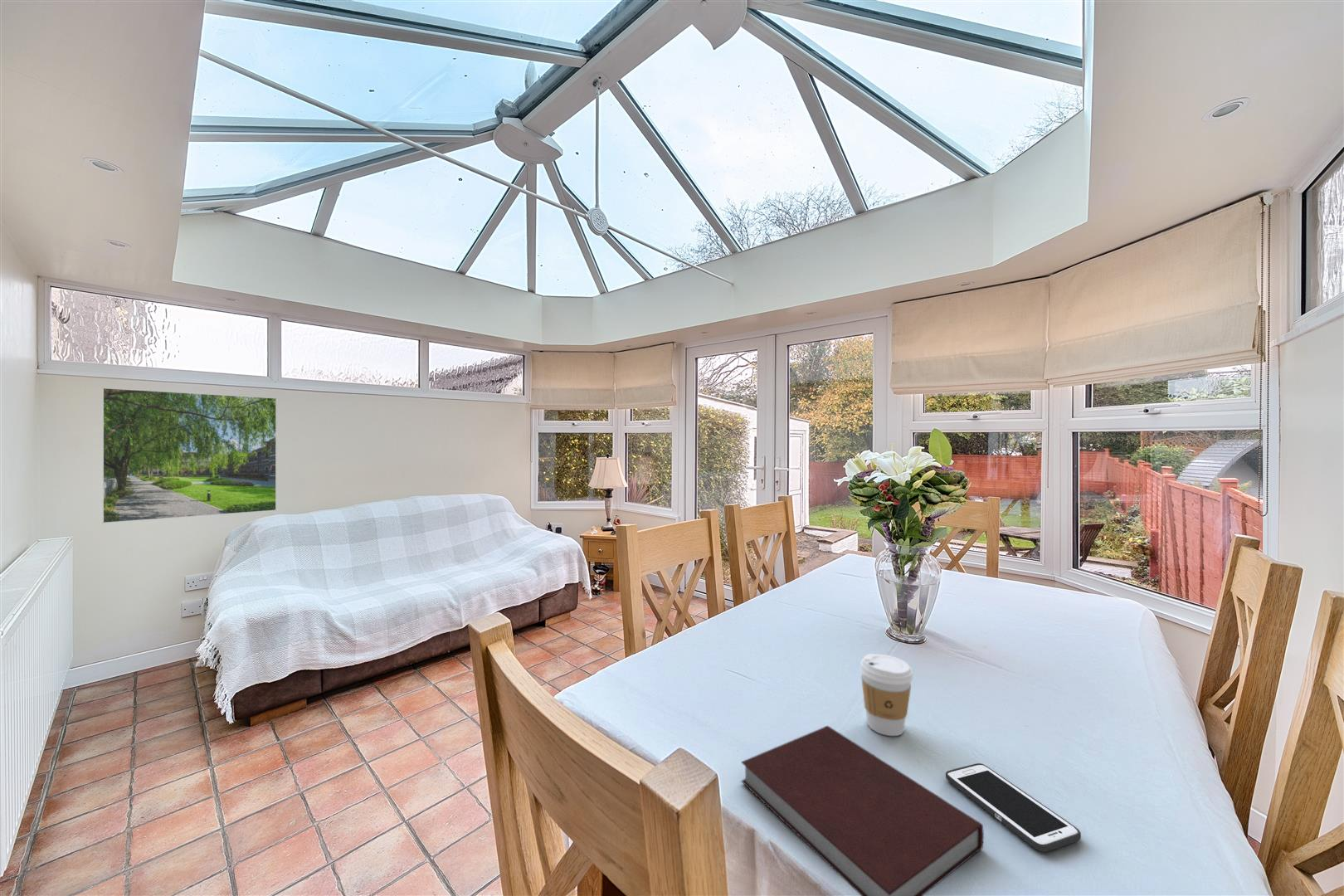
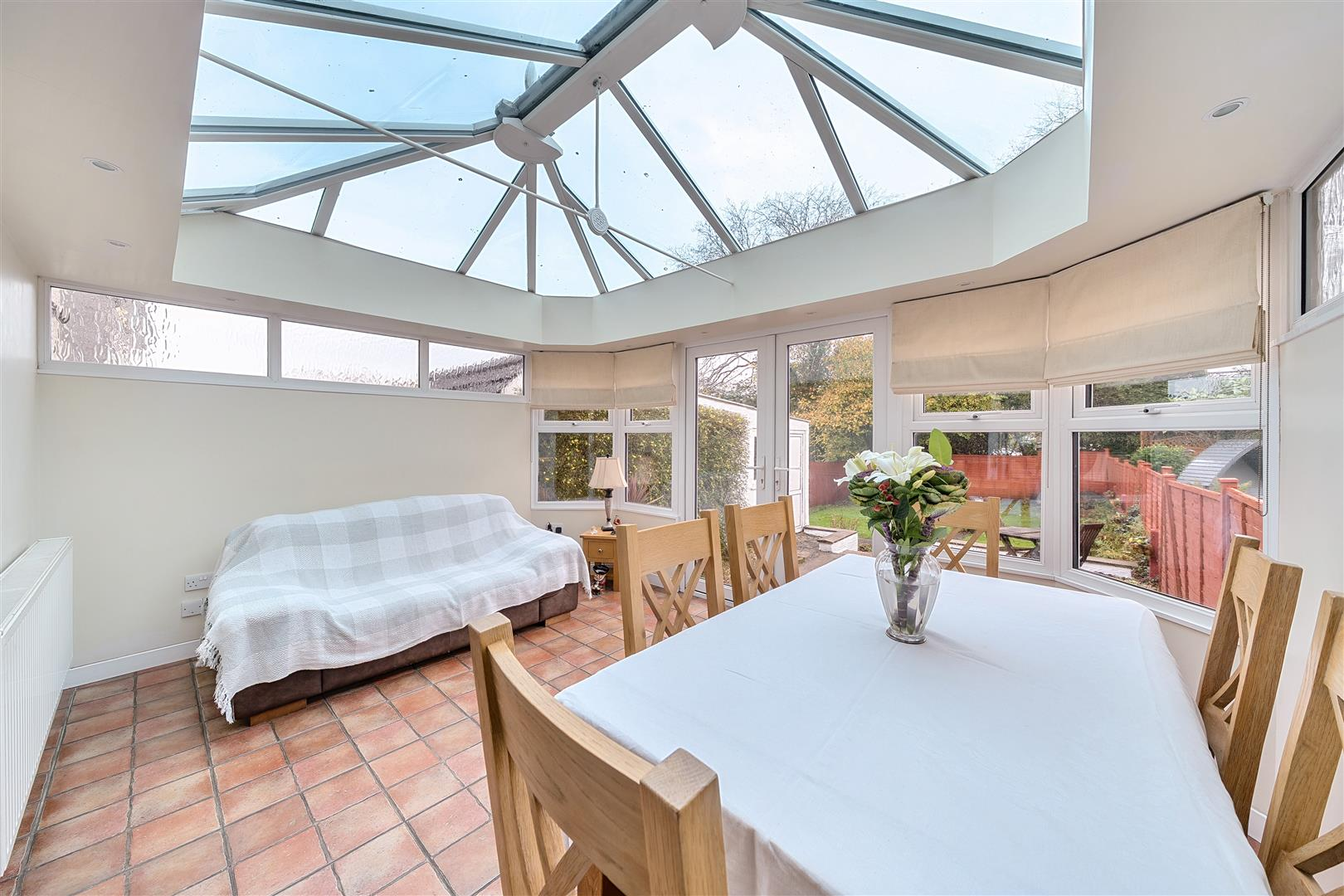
- cell phone [945,762,1082,853]
- coffee cup [859,653,914,737]
- notebook [740,725,985,896]
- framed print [101,387,277,524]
